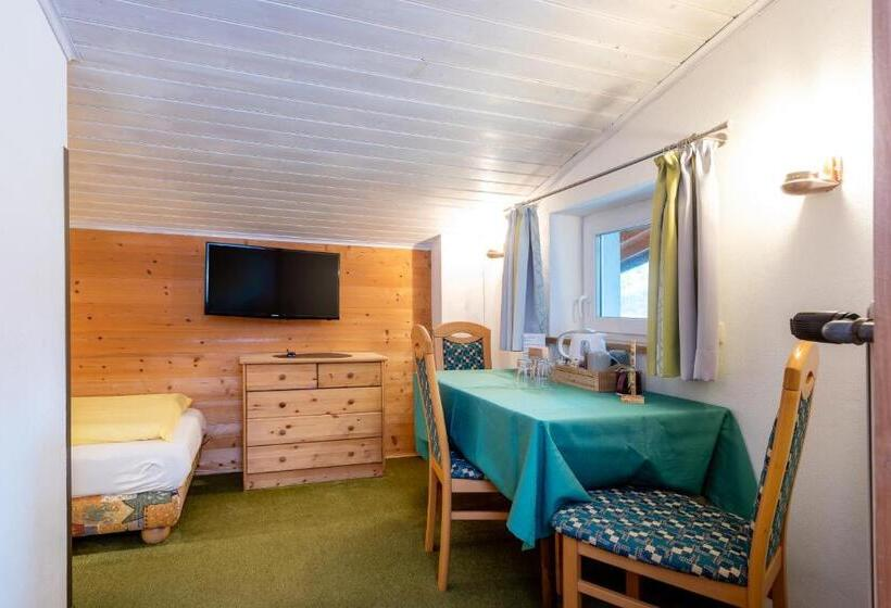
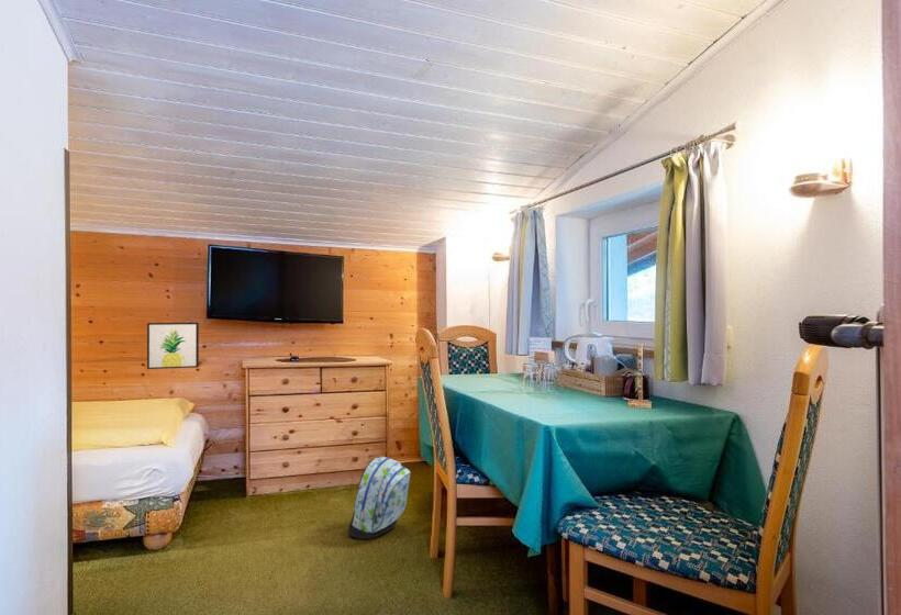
+ backpack [347,456,412,540]
+ wall art [146,322,200,370]
